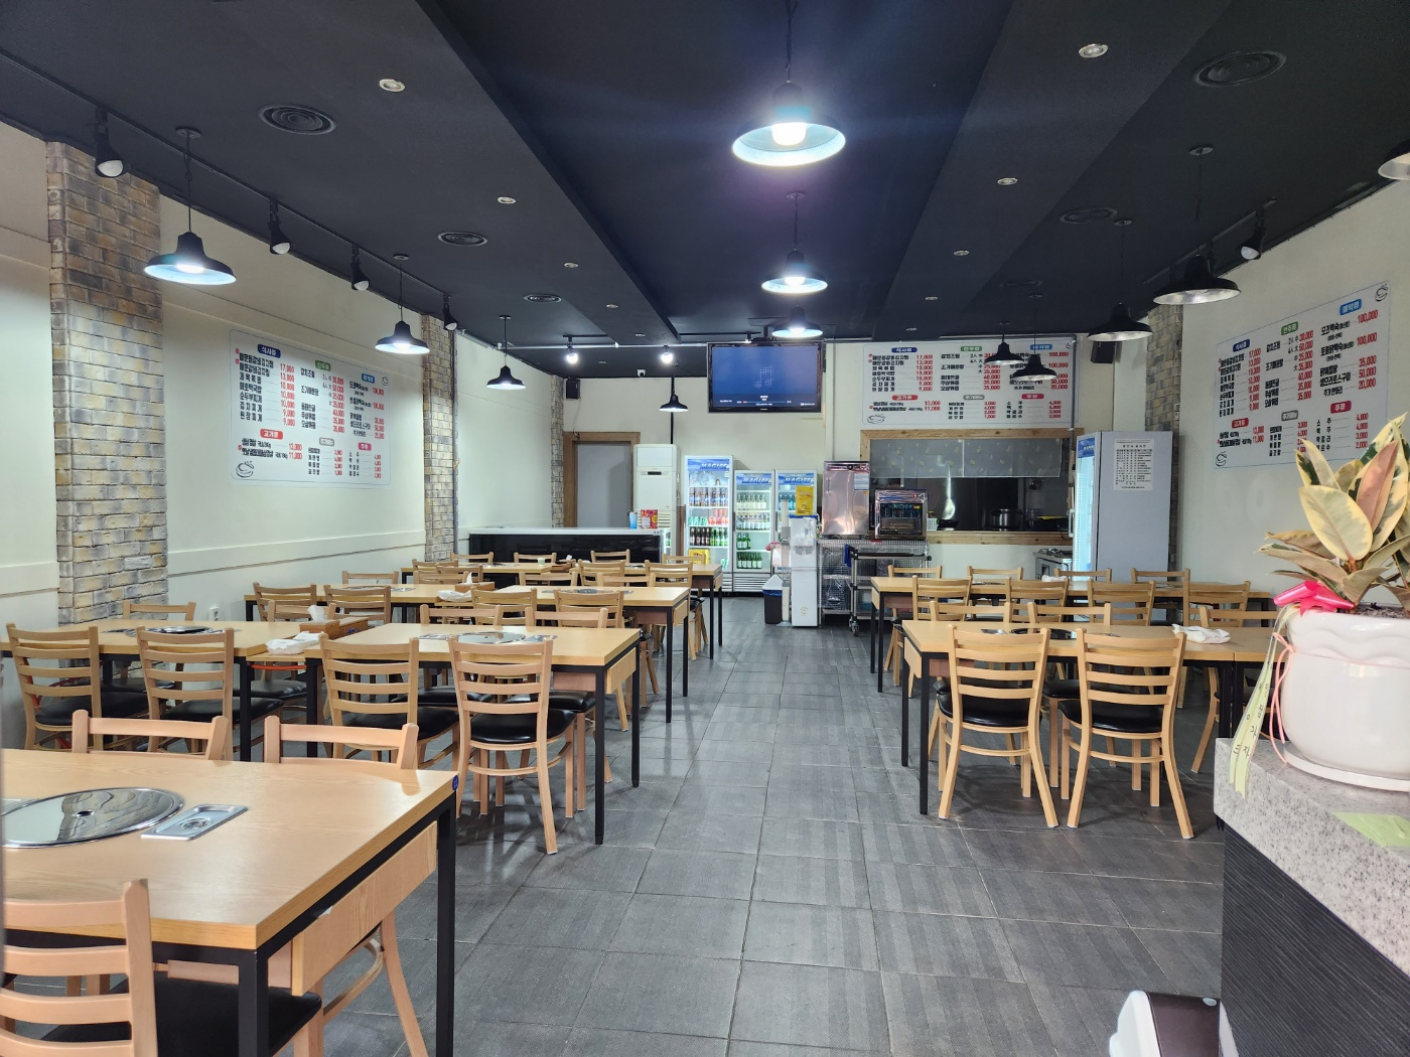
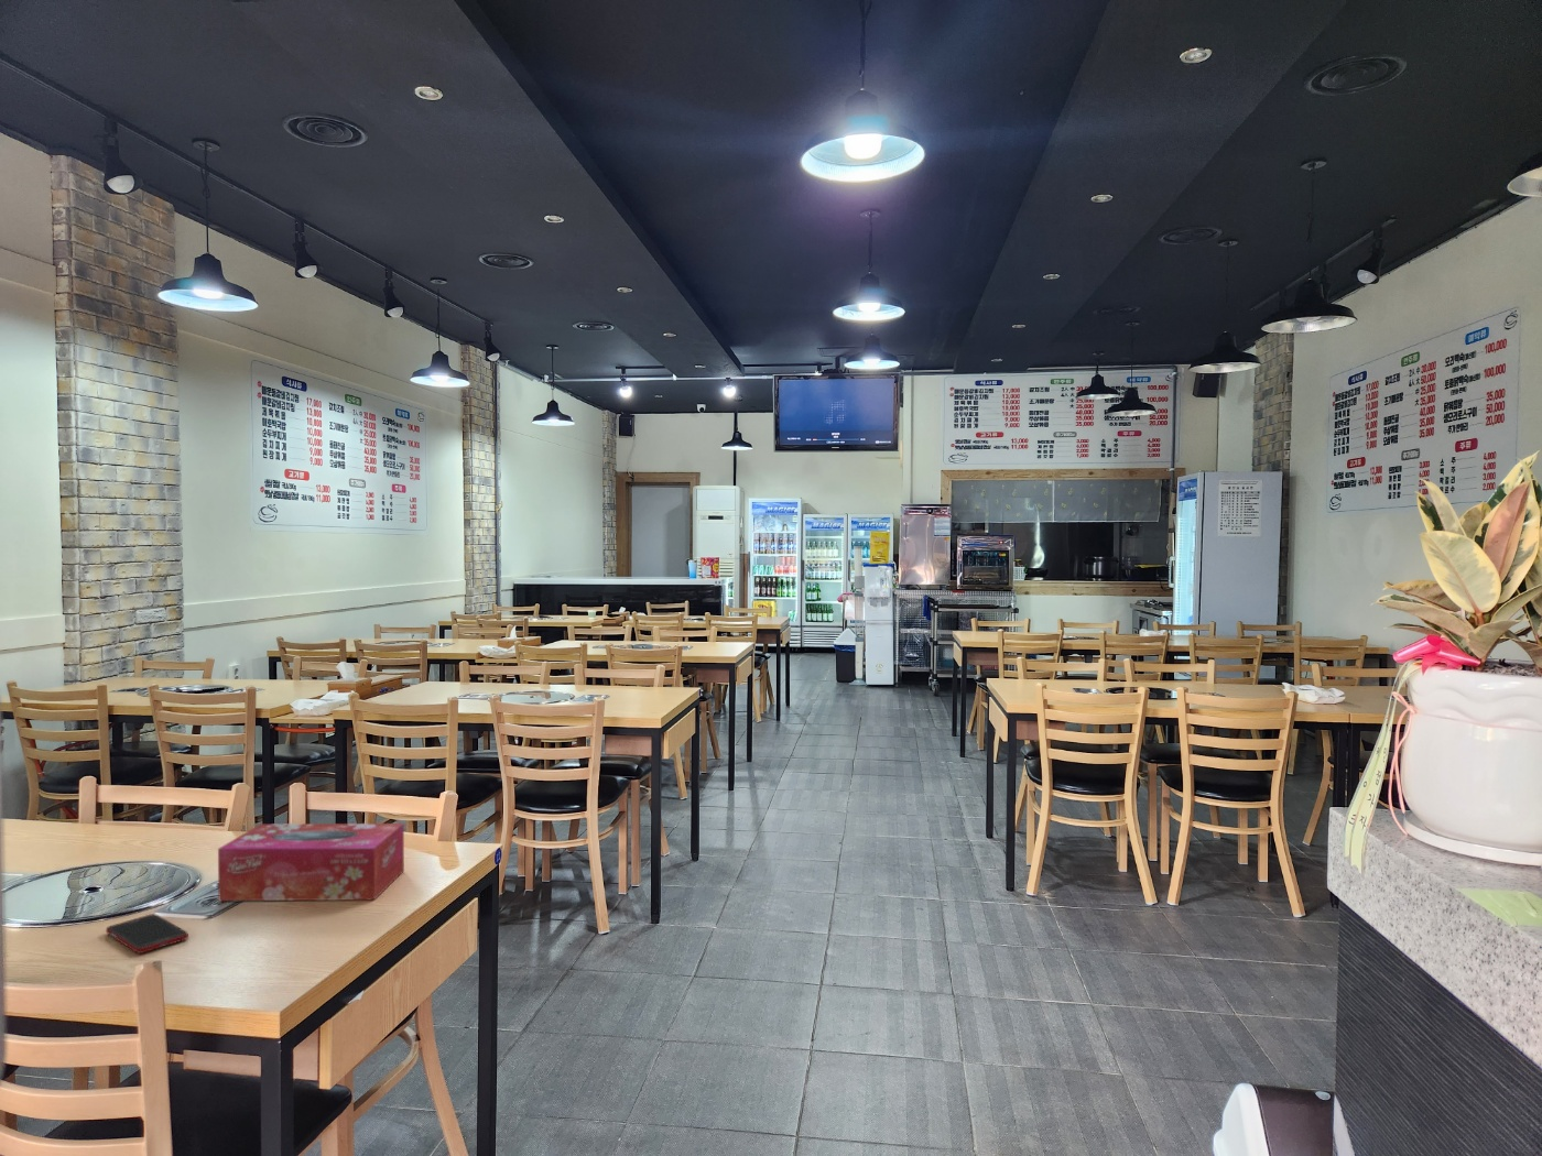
+ tissue box [217,822,406,902]
+ cell phone [104,913,189,954]
